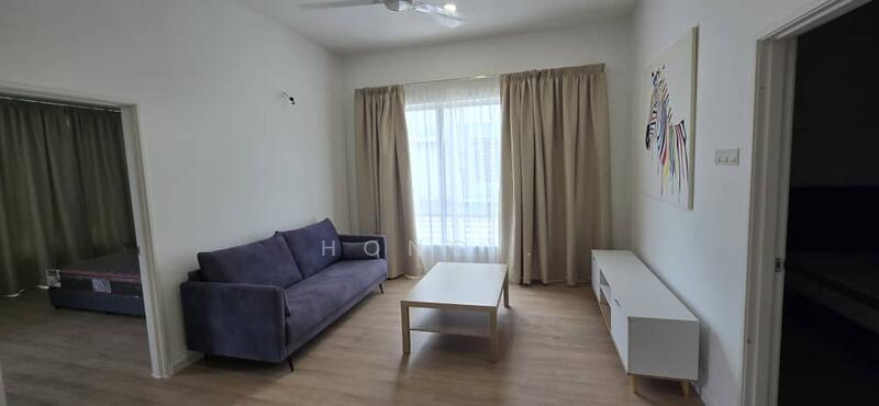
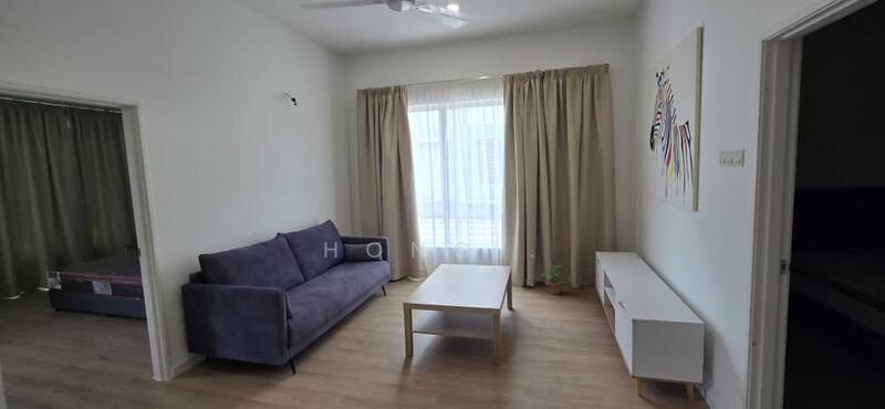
+ potted plant [540,262,563,295]
